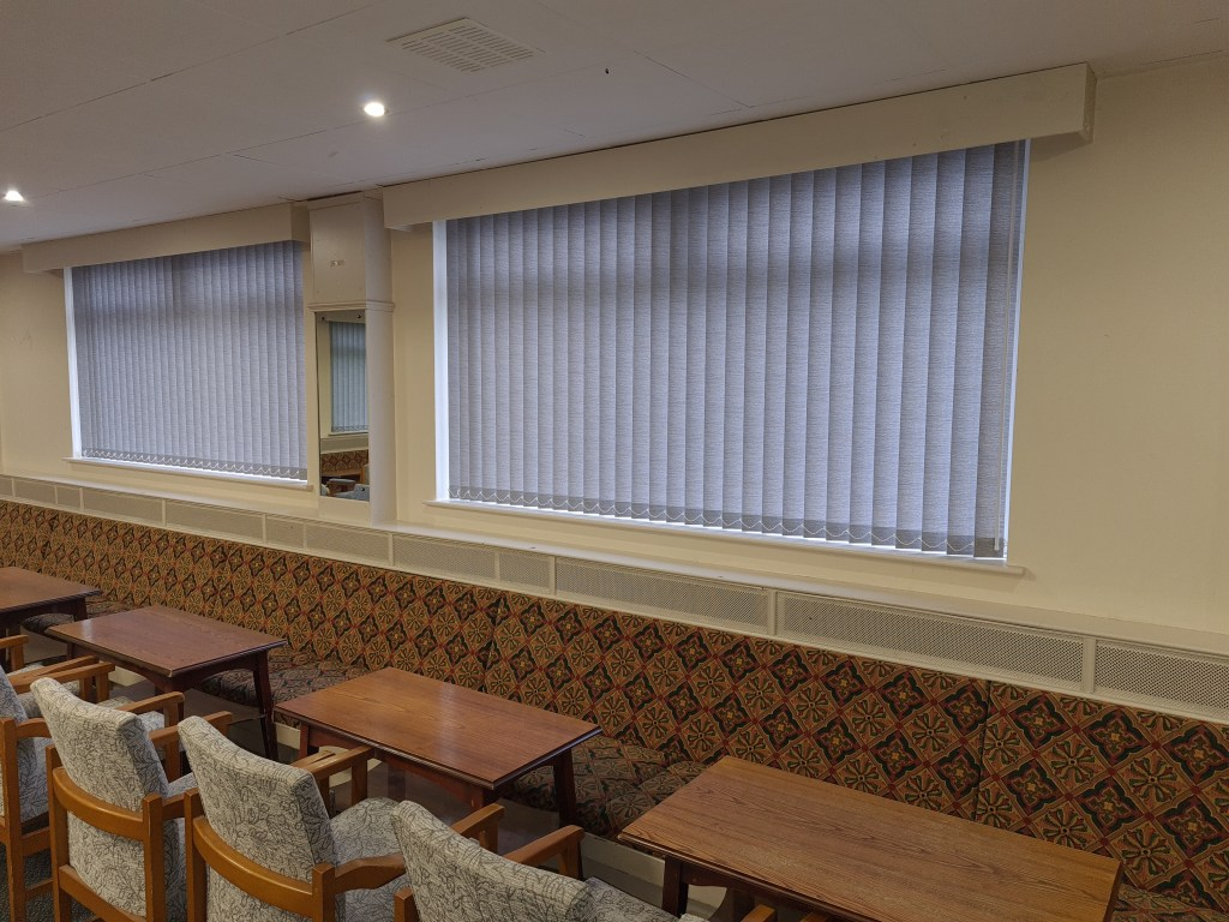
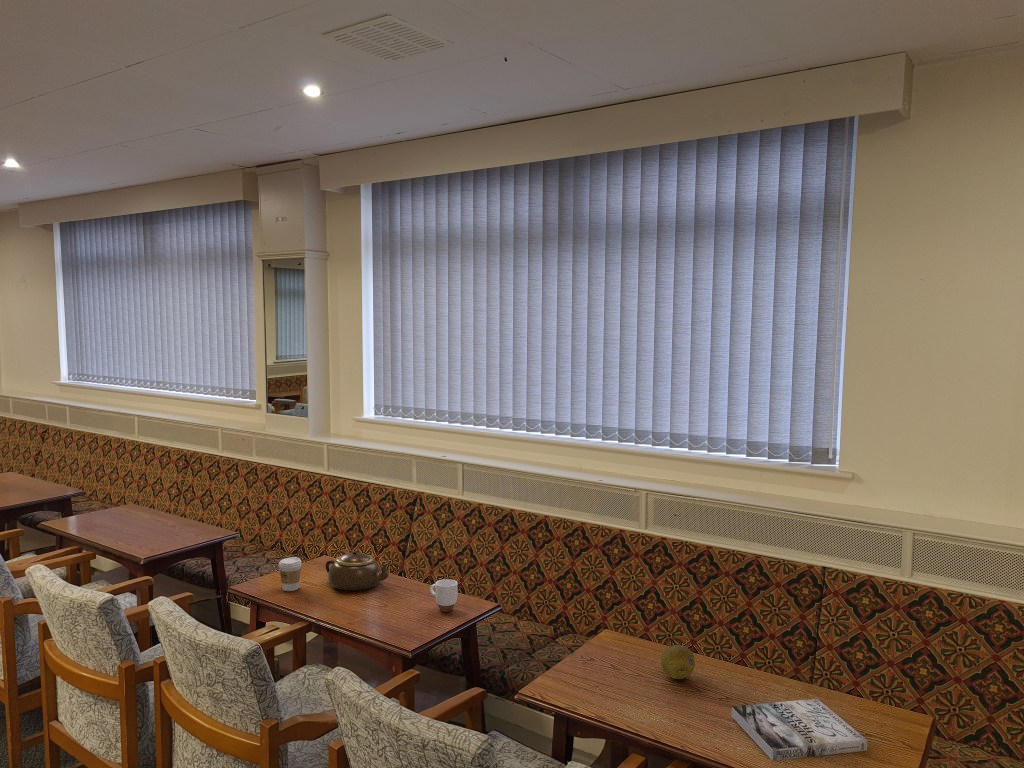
+ mug [429,578,459,613]
+ coffee cup [278,556,302,592]
+ fruit [660,644,696,680]
+ teapot [324,550,391,591]
+ book [731,698,868,761]
